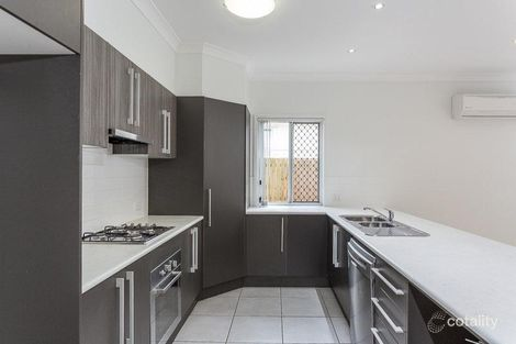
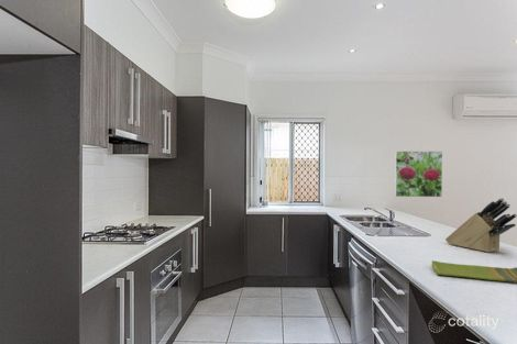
+ dish towel [431,259,517,284]
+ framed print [394,151,443,198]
+ knife block [444,197,517,253]
